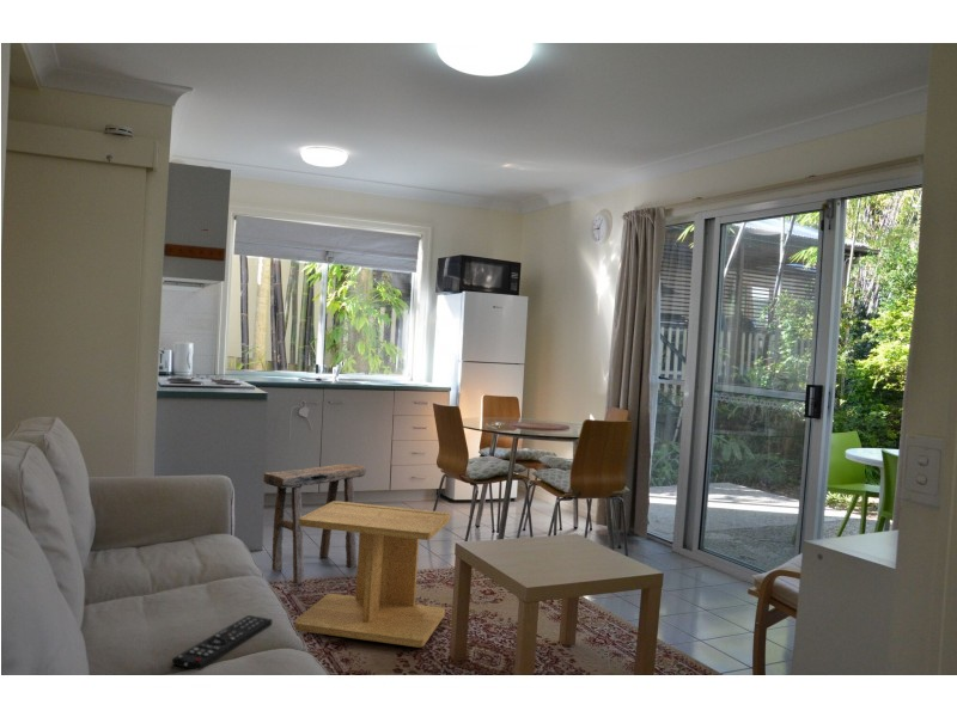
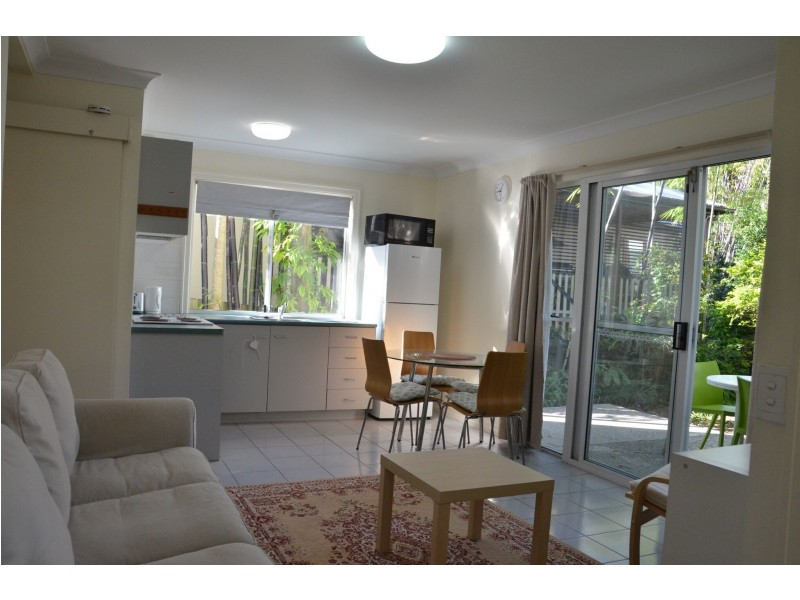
- stool [262,462,367,584]
- remote control [171,614,274,672]
- side table [292,500,452,649]
